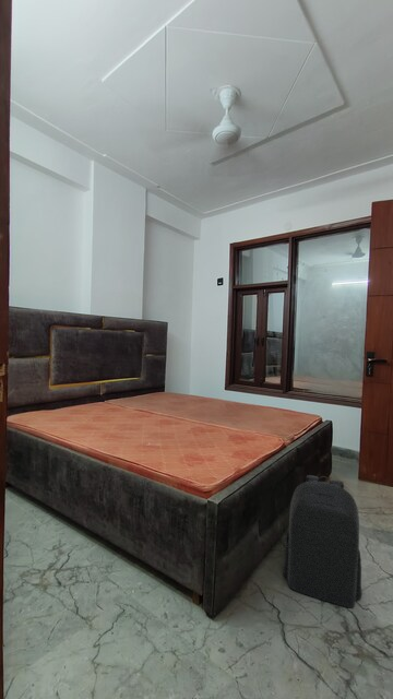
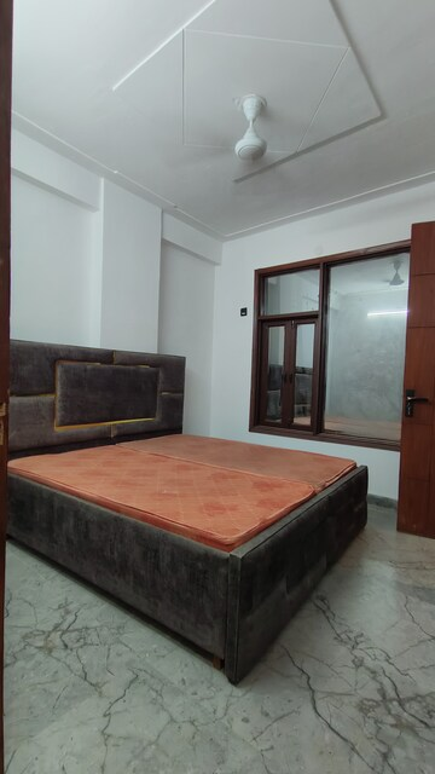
- backpack [282,474,362,609]
